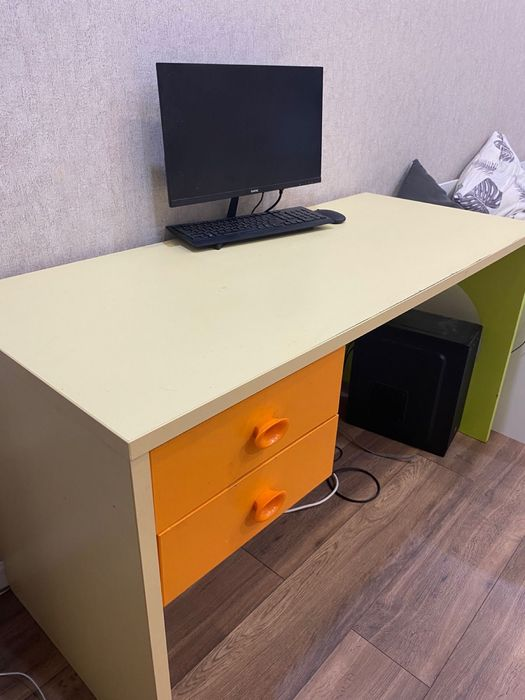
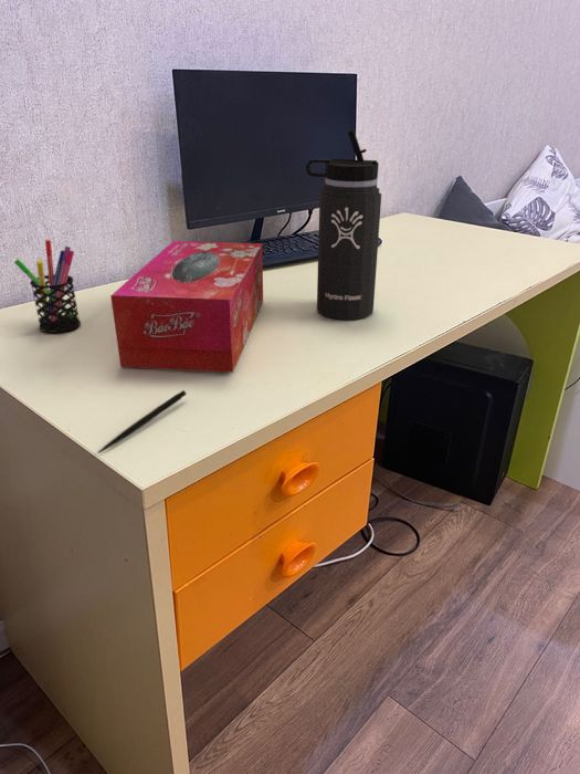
+ pen holder [13,239,82,334]
+ thermos bottle [305,129,382,321]
+ tissue box [109,240,264,374]
+ pen [96,389,187,454]
